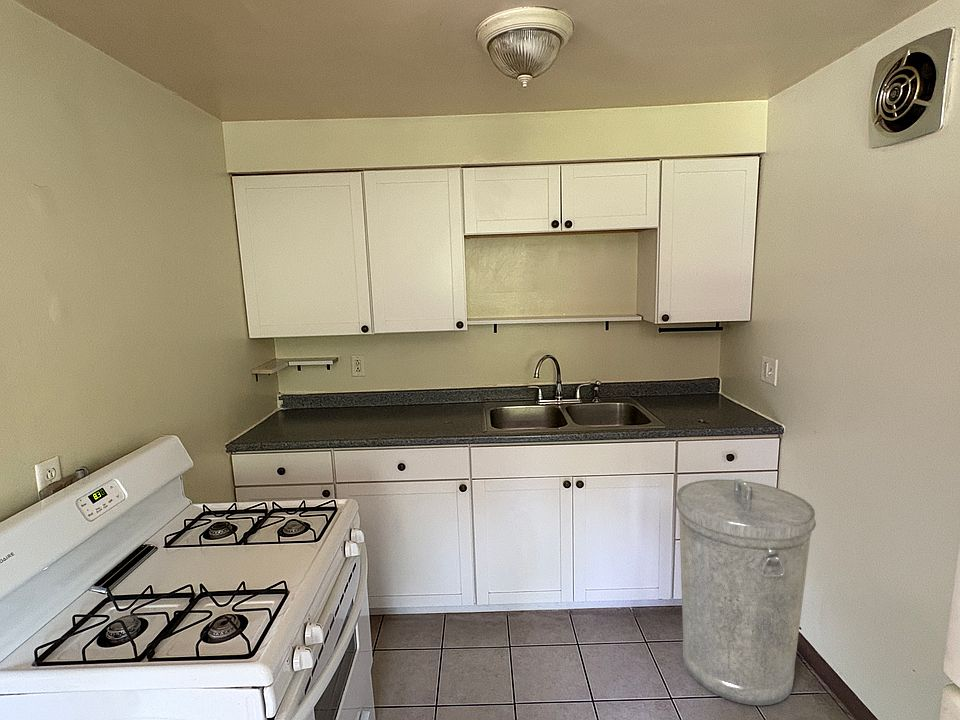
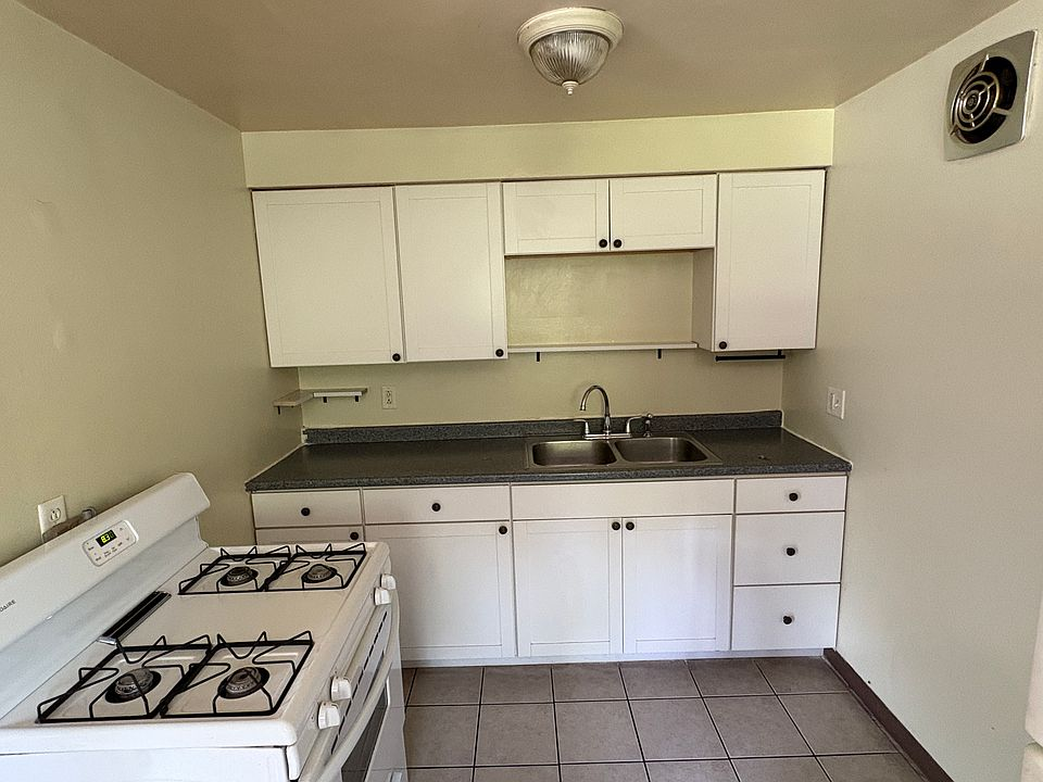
- trash can [675,478,817,707]
